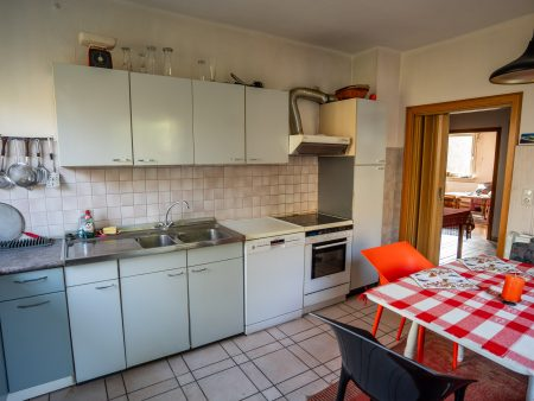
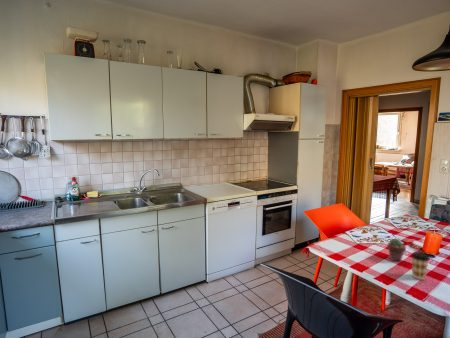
+ potted succulent [386,237,407,262]
+ coffee cup [410,251,431,281]
